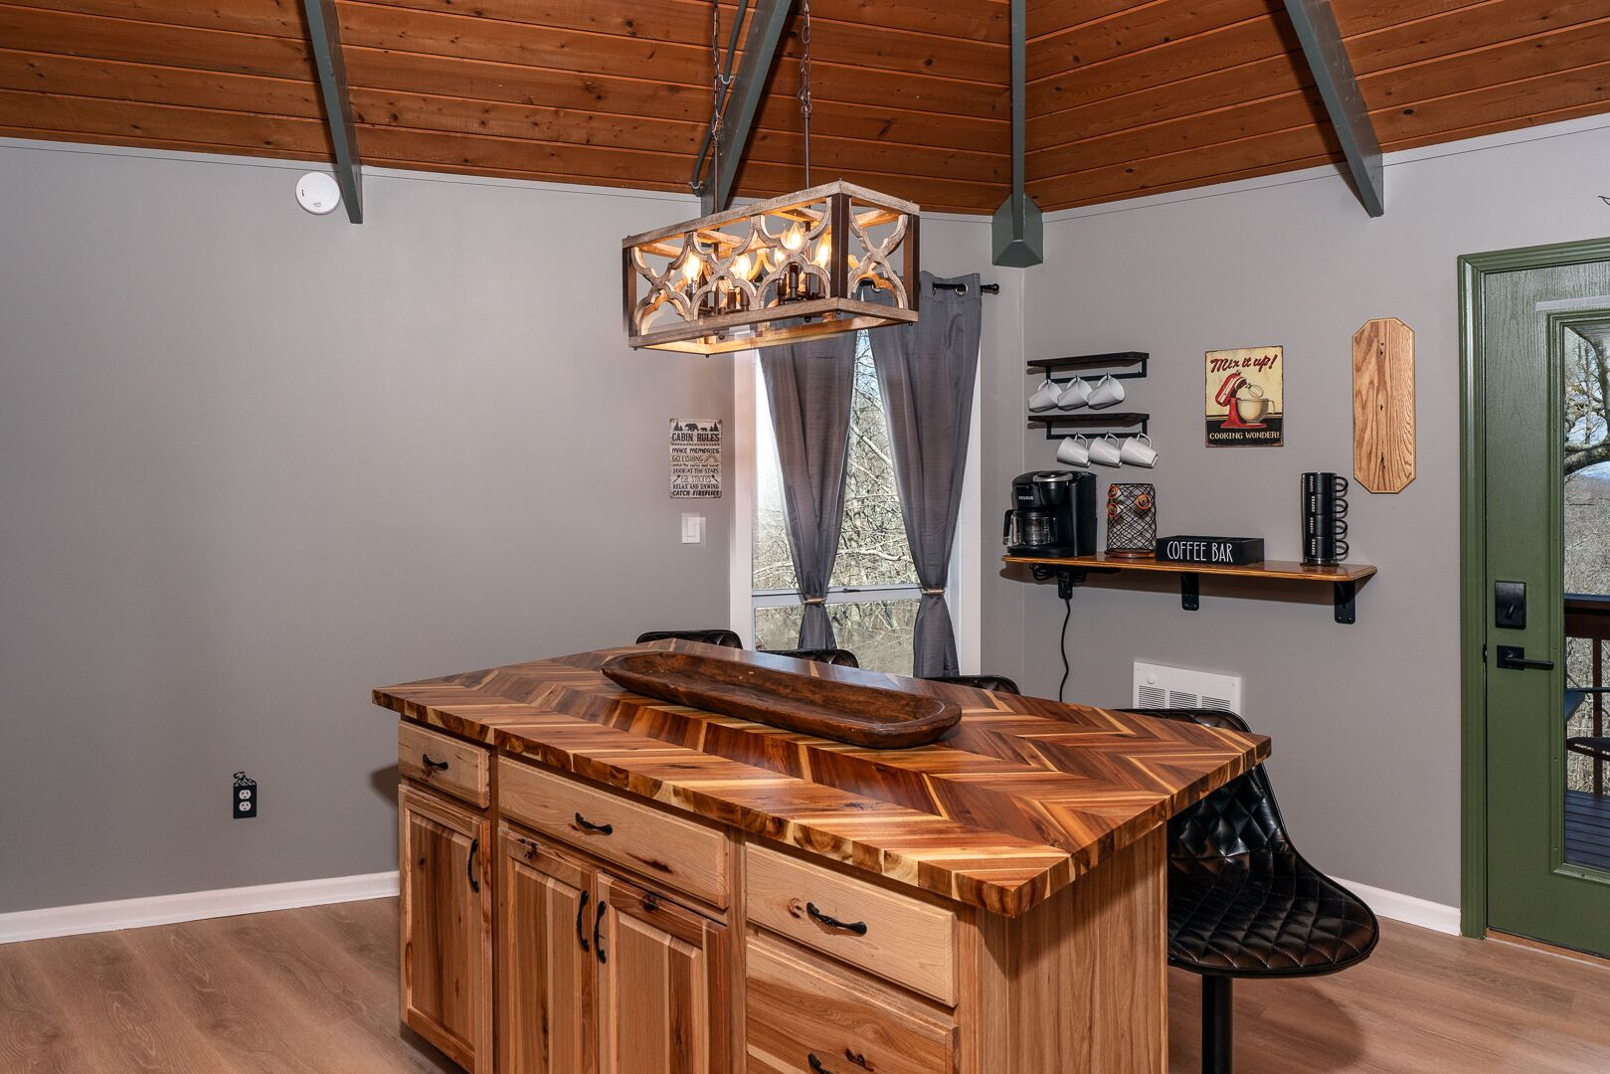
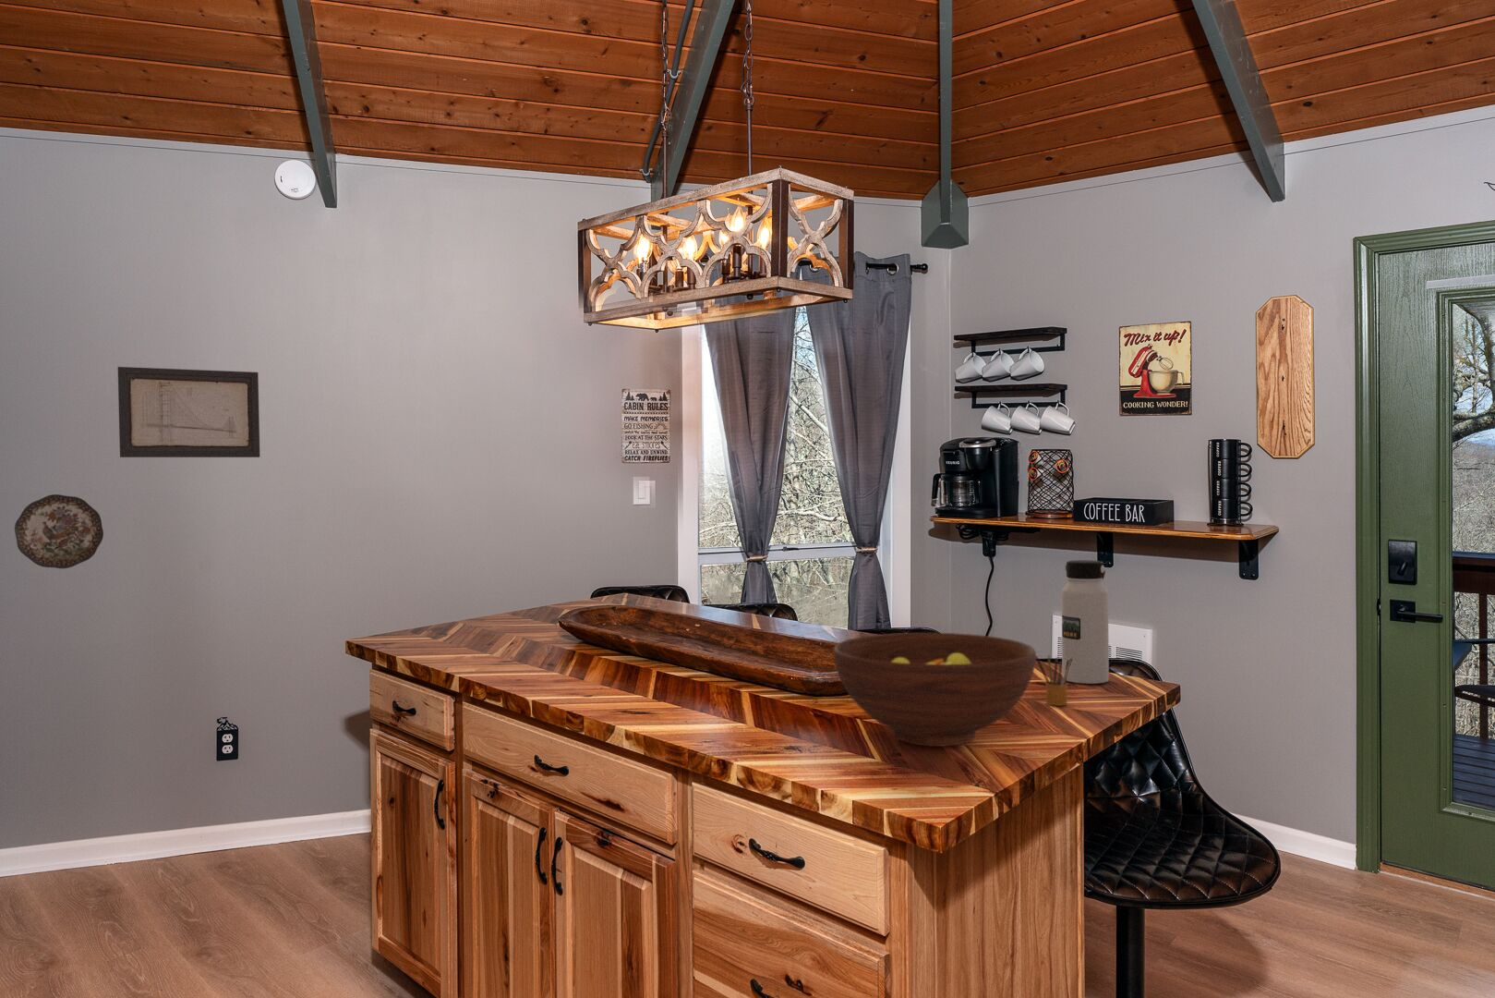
+ wall art [117,366,262,458]
+ fruit bowl [833,632,1037,747]
+ pencil box [1036,654,1072,707]
+ decorative plate [13,493,105,569]
+ water bottle [1061,559,1110,685]
